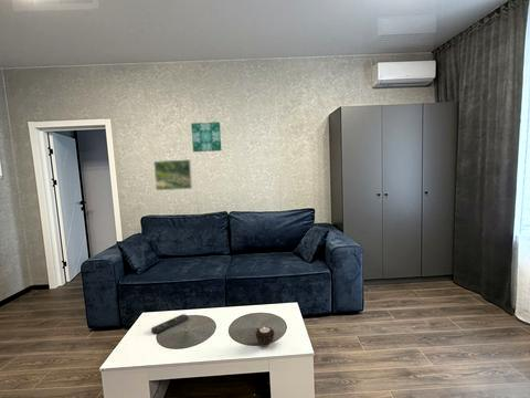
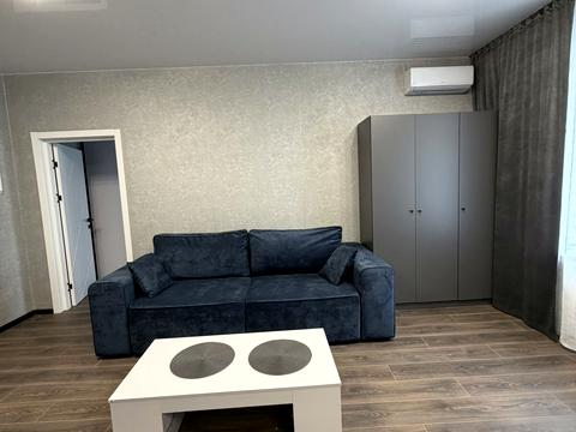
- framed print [152,158,193,191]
- wall art [190,121,223,153]
- remote control [150,313,189,335]
- candle [255,325,276,347]
